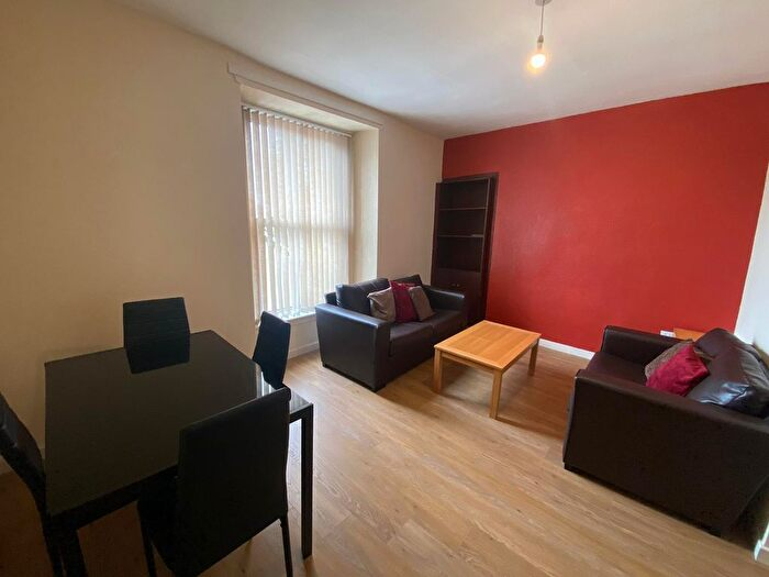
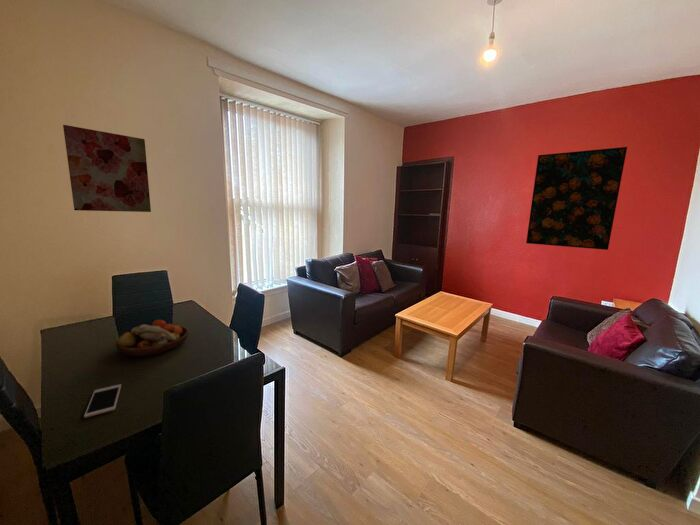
+ fruit bowl [115,319,189,358]
+ wall art [62,124,152,213]
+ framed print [525,146,628,251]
+ cell phone [83,383,122,419]
